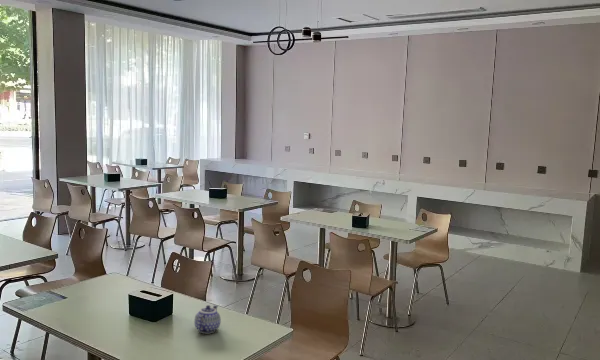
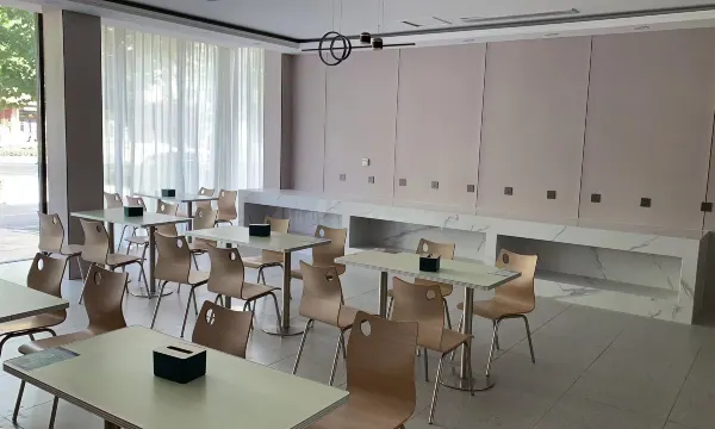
- teapot [193,304,222,334]
